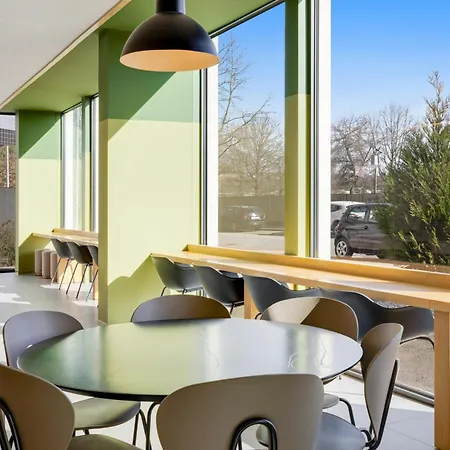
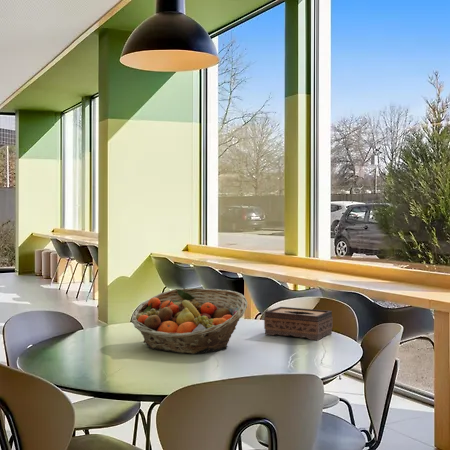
+ tissue box [263,306,333,341]
+ fruit basket [130,287,248,355]
